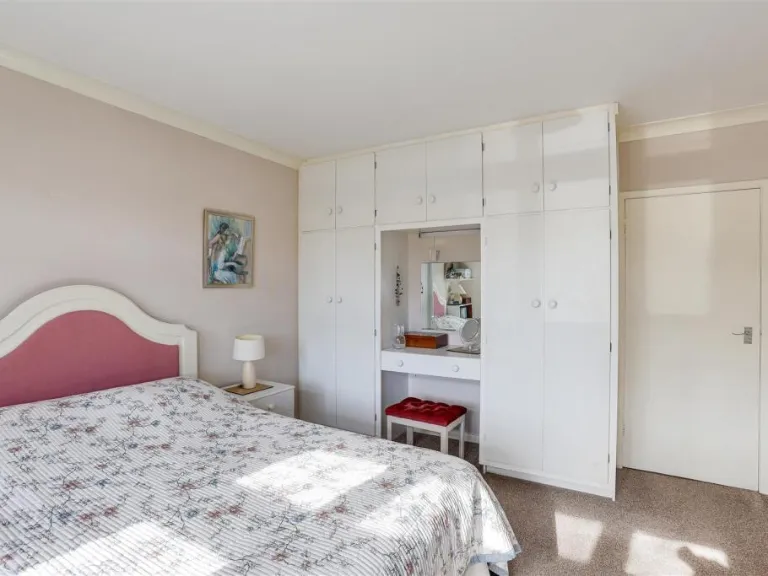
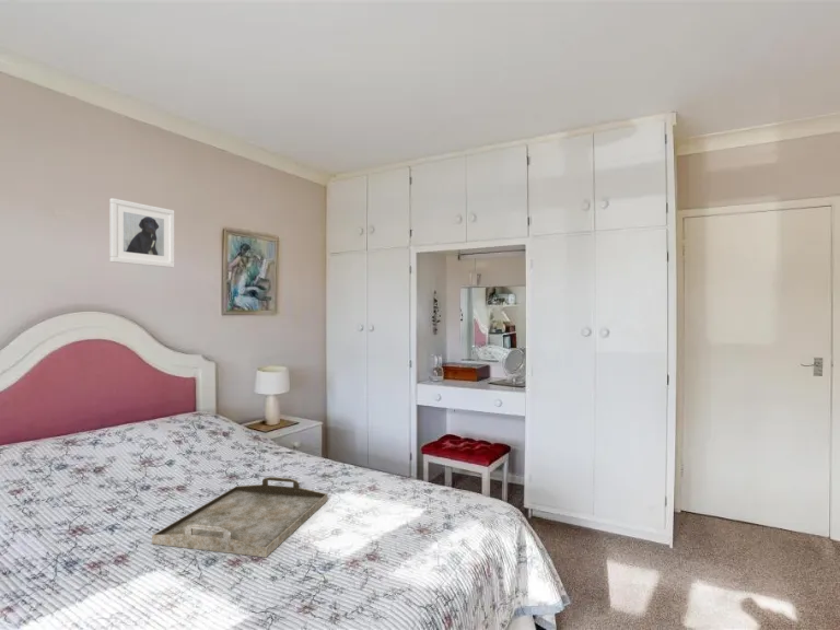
+ serving tray [151,476,328,558]
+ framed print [108,197,175,269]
